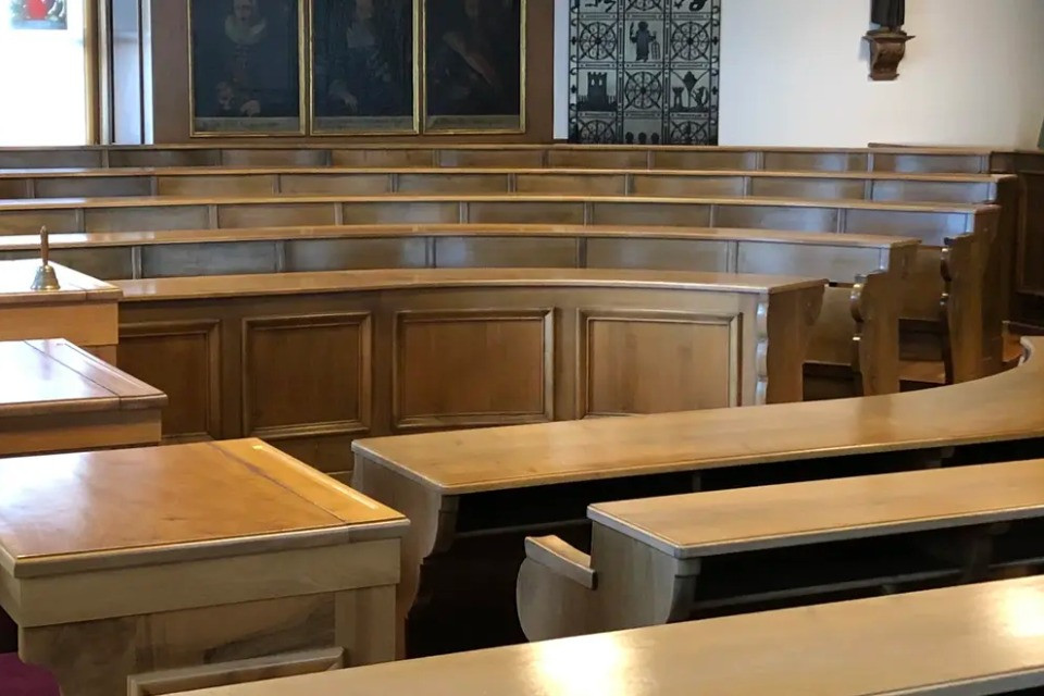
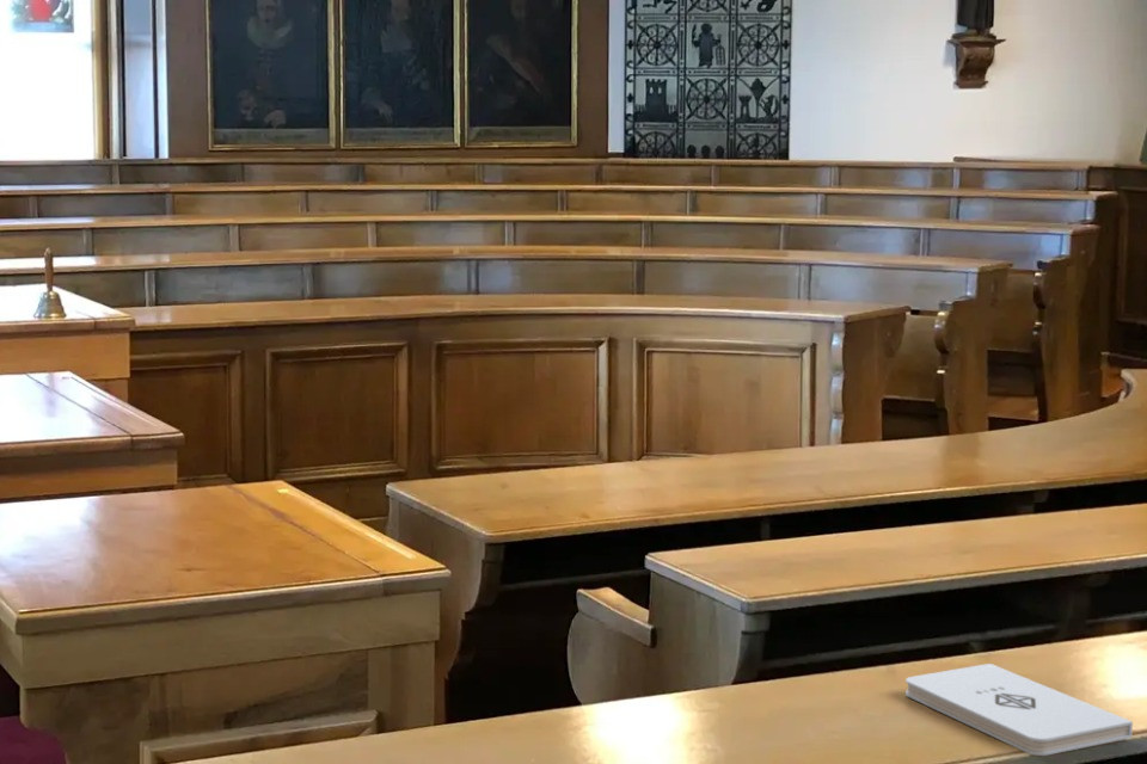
+ notepad [904,663,1134,757]
